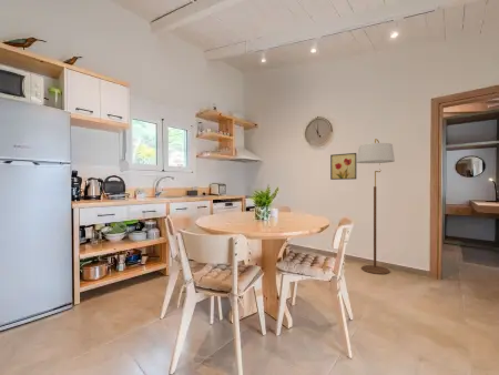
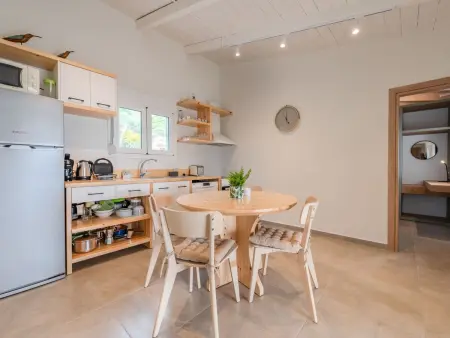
- wall art [329,152,357,181]
- floor lamp [356,138,396,275]
